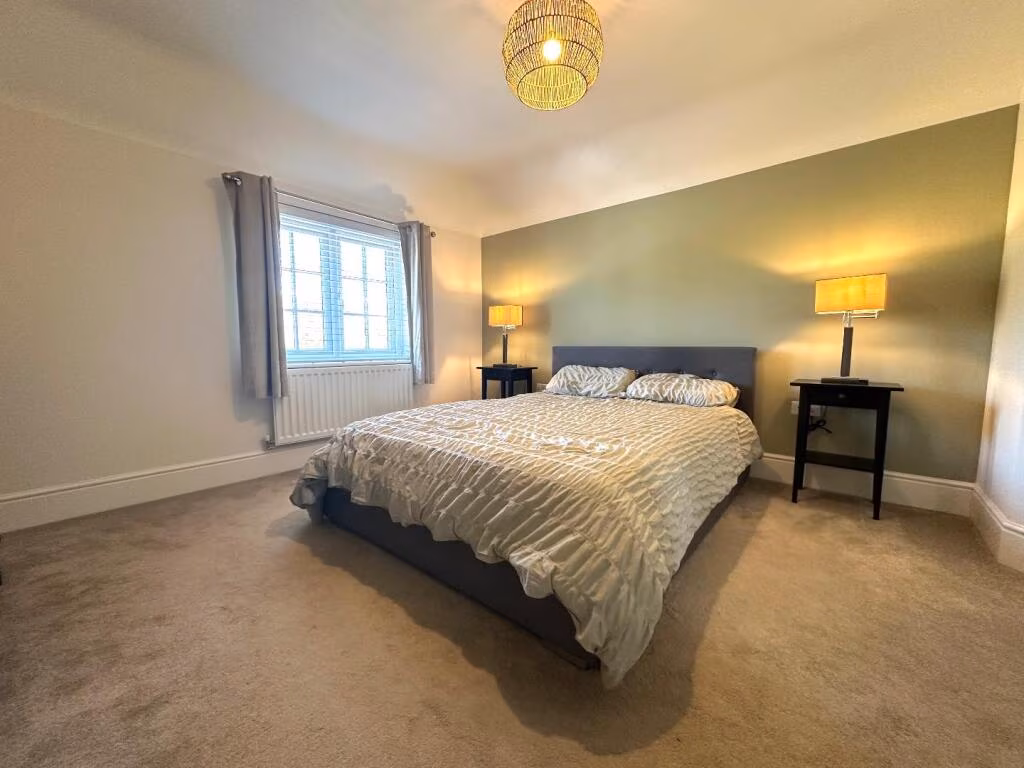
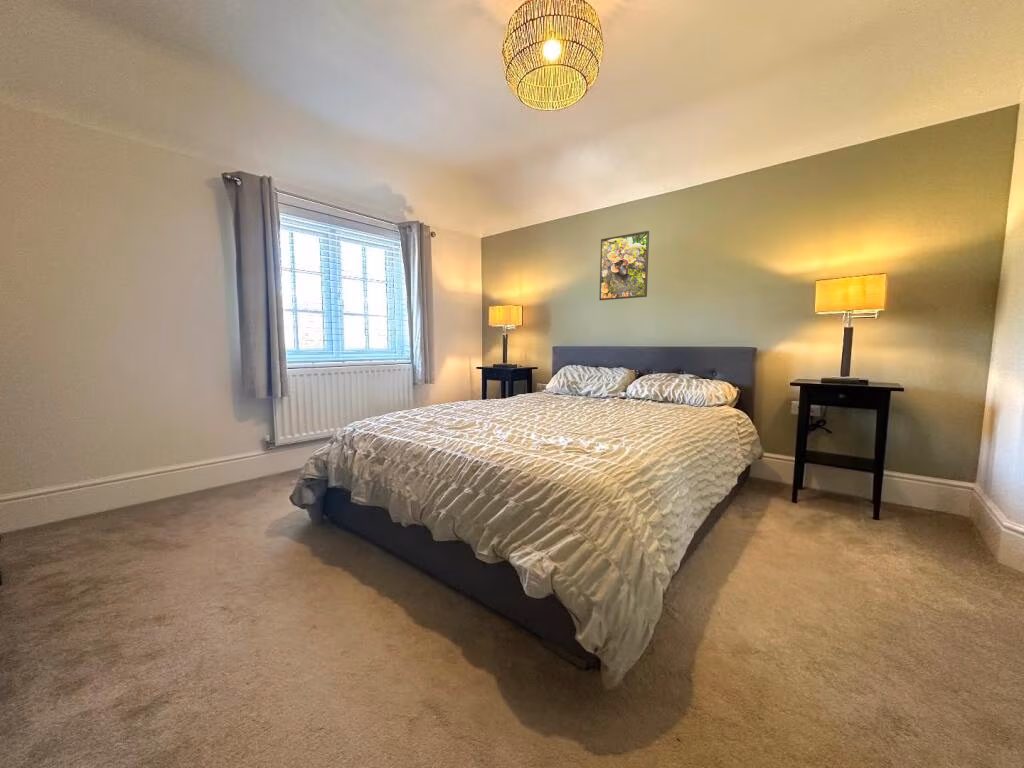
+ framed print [598,230,650,301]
